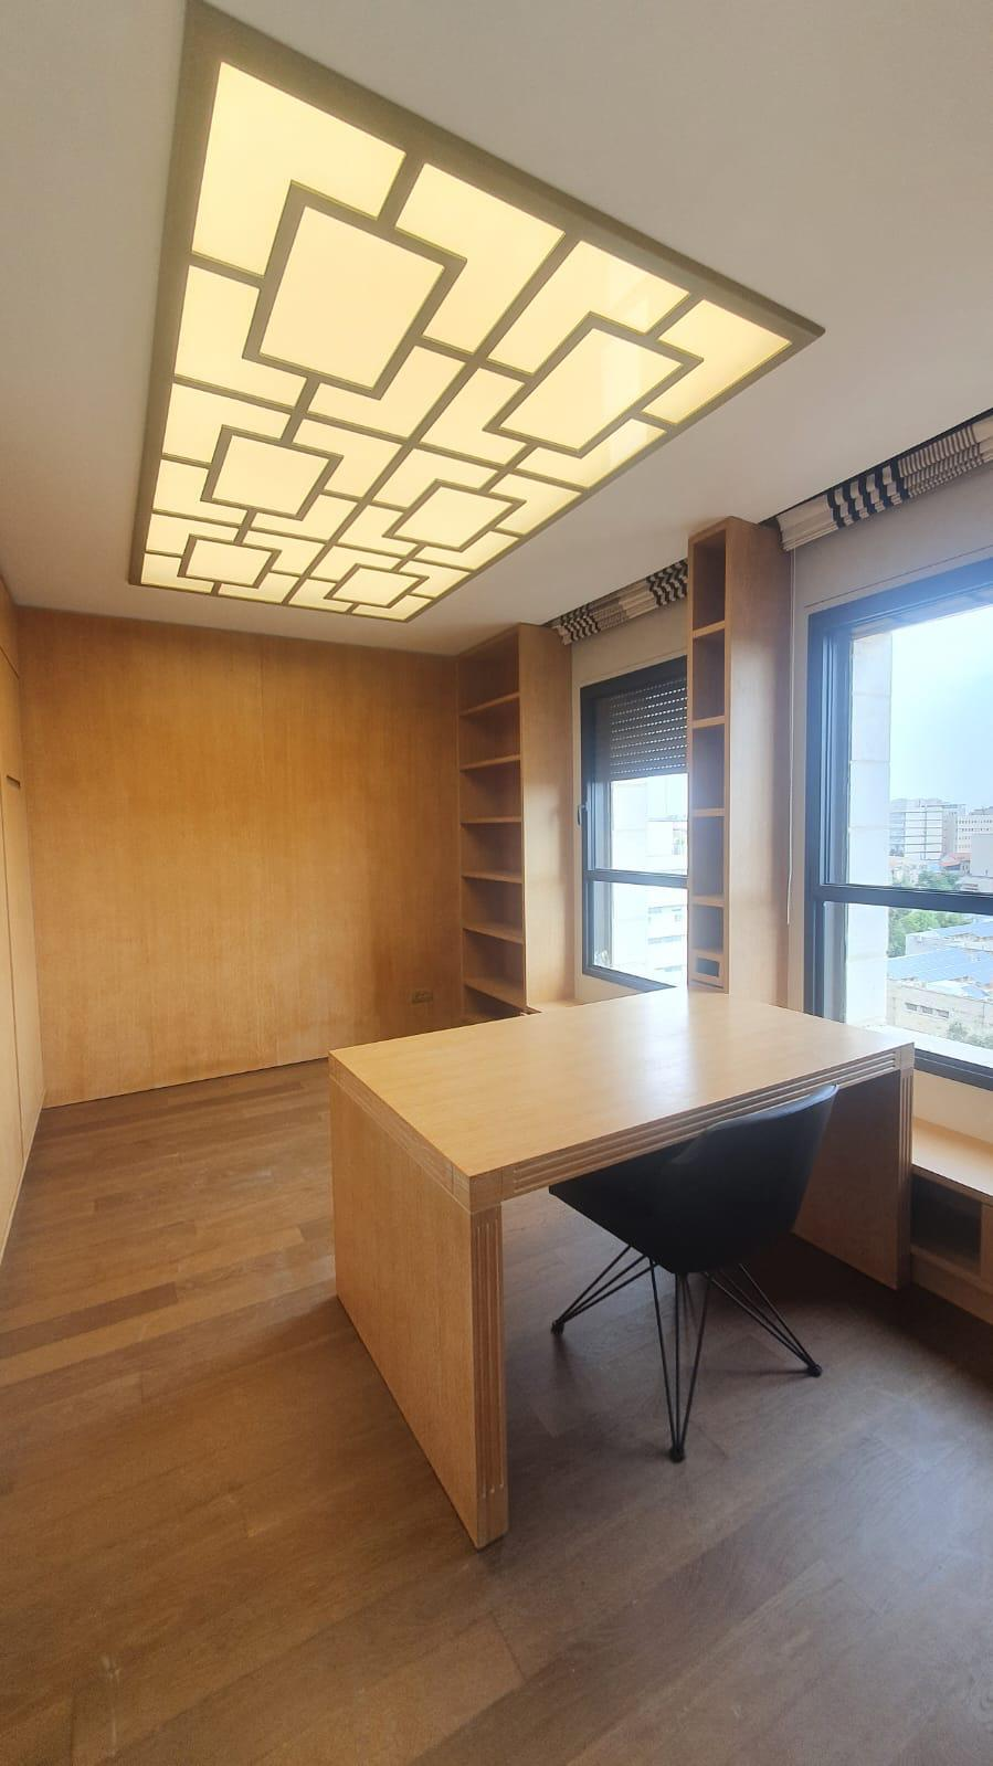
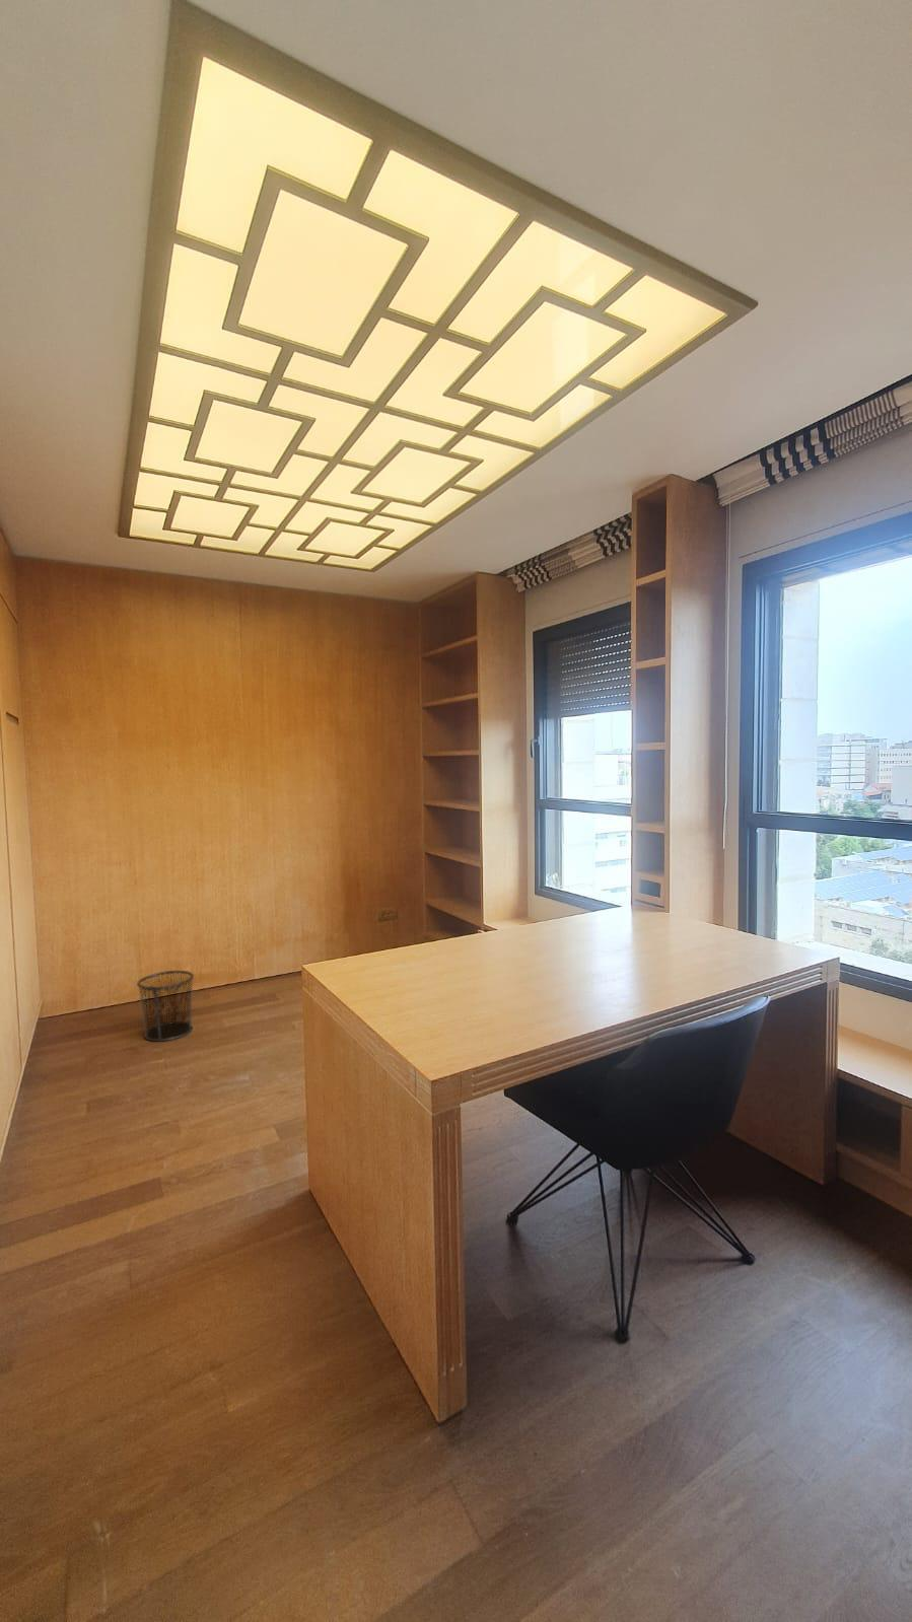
+ waste bin [136,970,195,1043]
